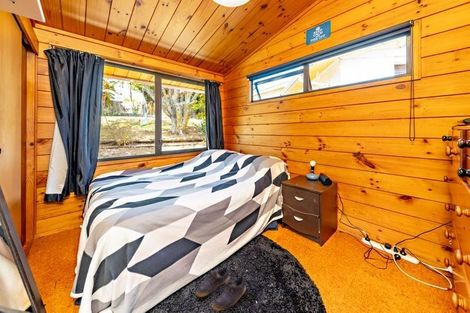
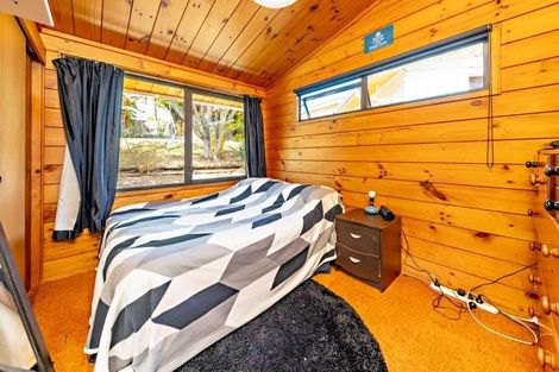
- shoe [195,266,247,312]
